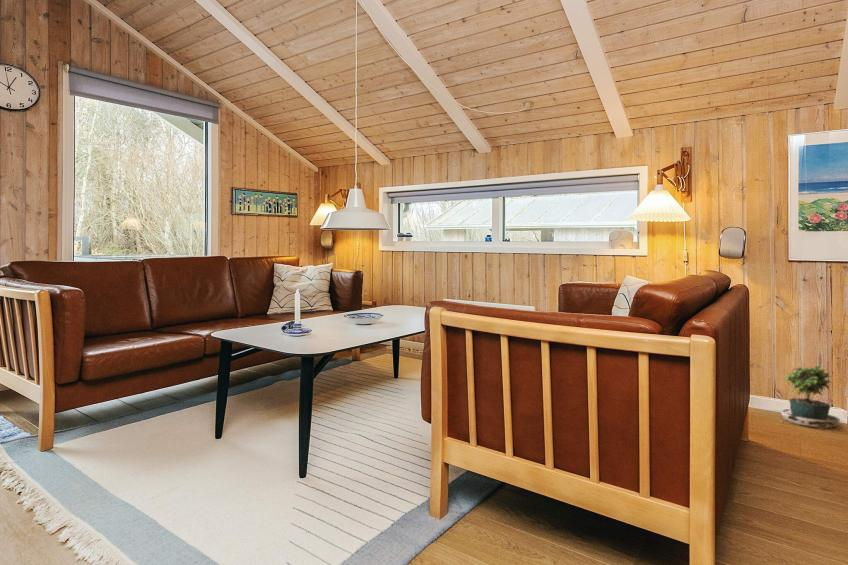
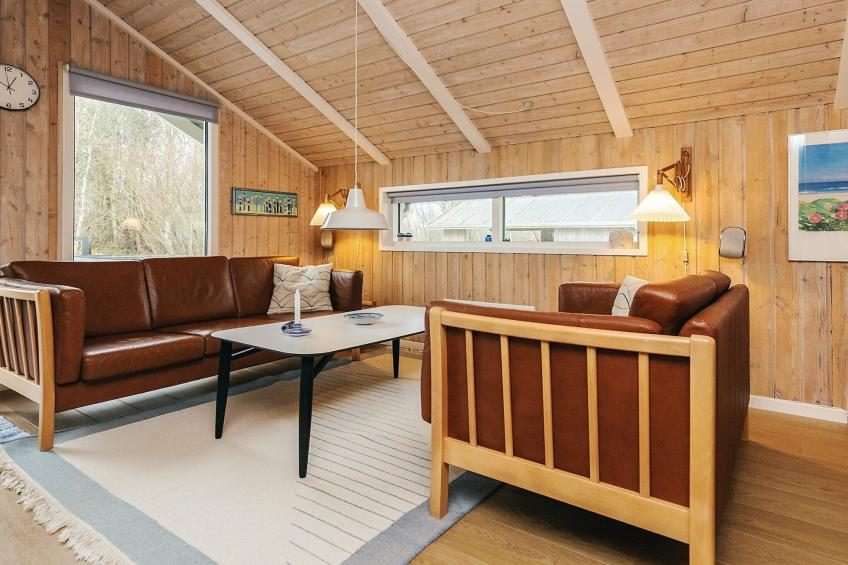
- potted plant [780,364,841,429]
